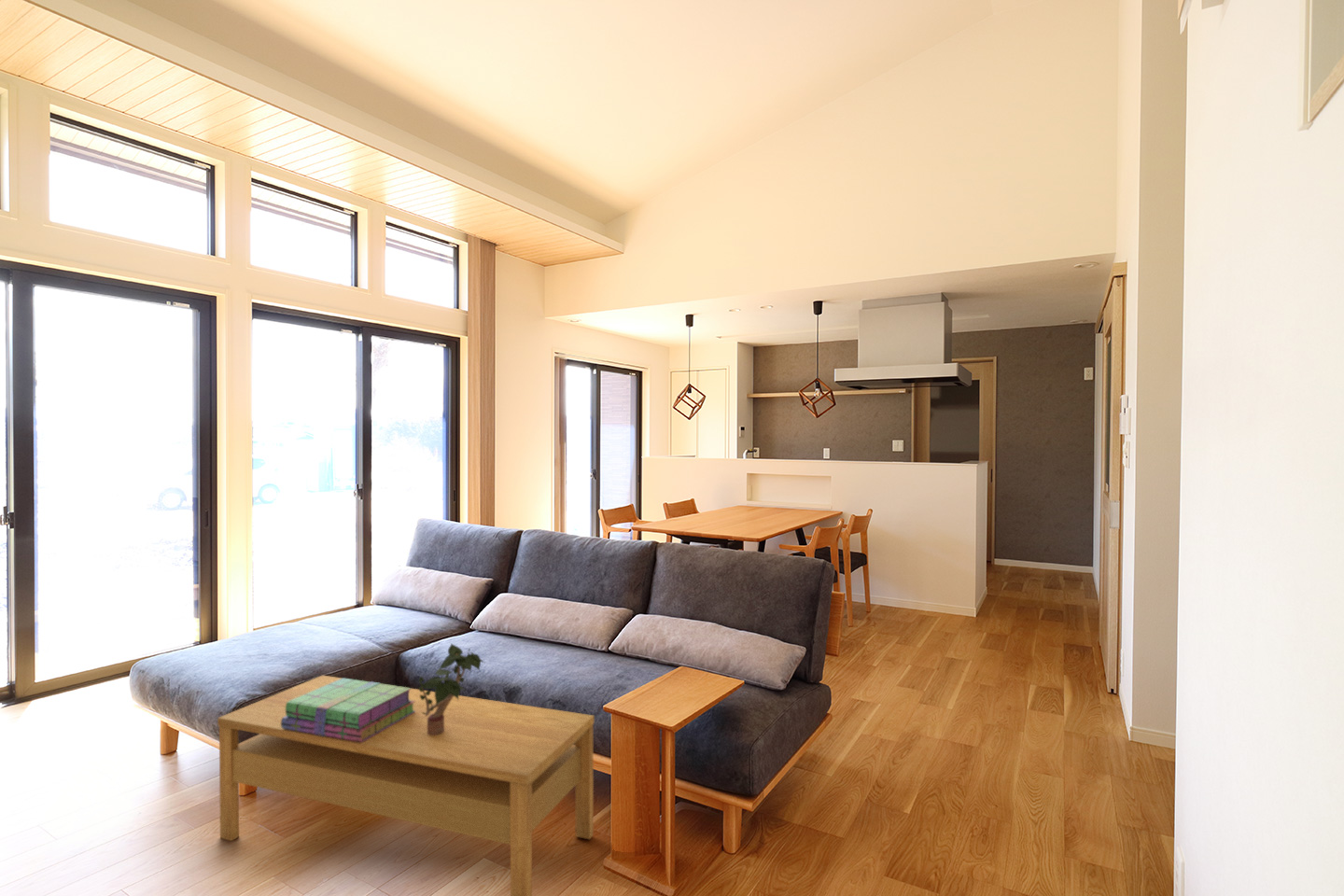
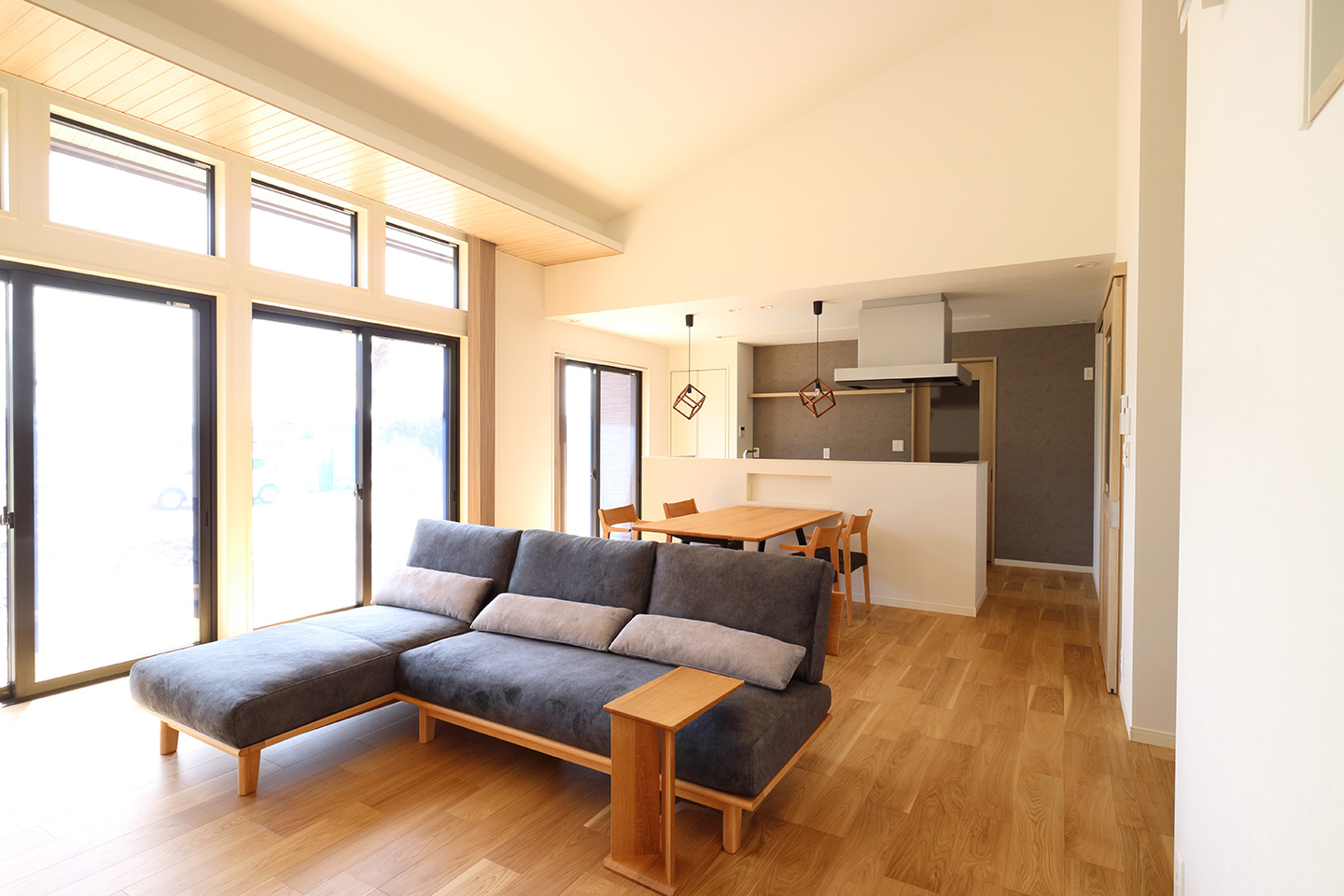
- potted plant [417,642,485,735]
- coffee table [217,675,595,896]
- stack of books [281,677,415,742]
